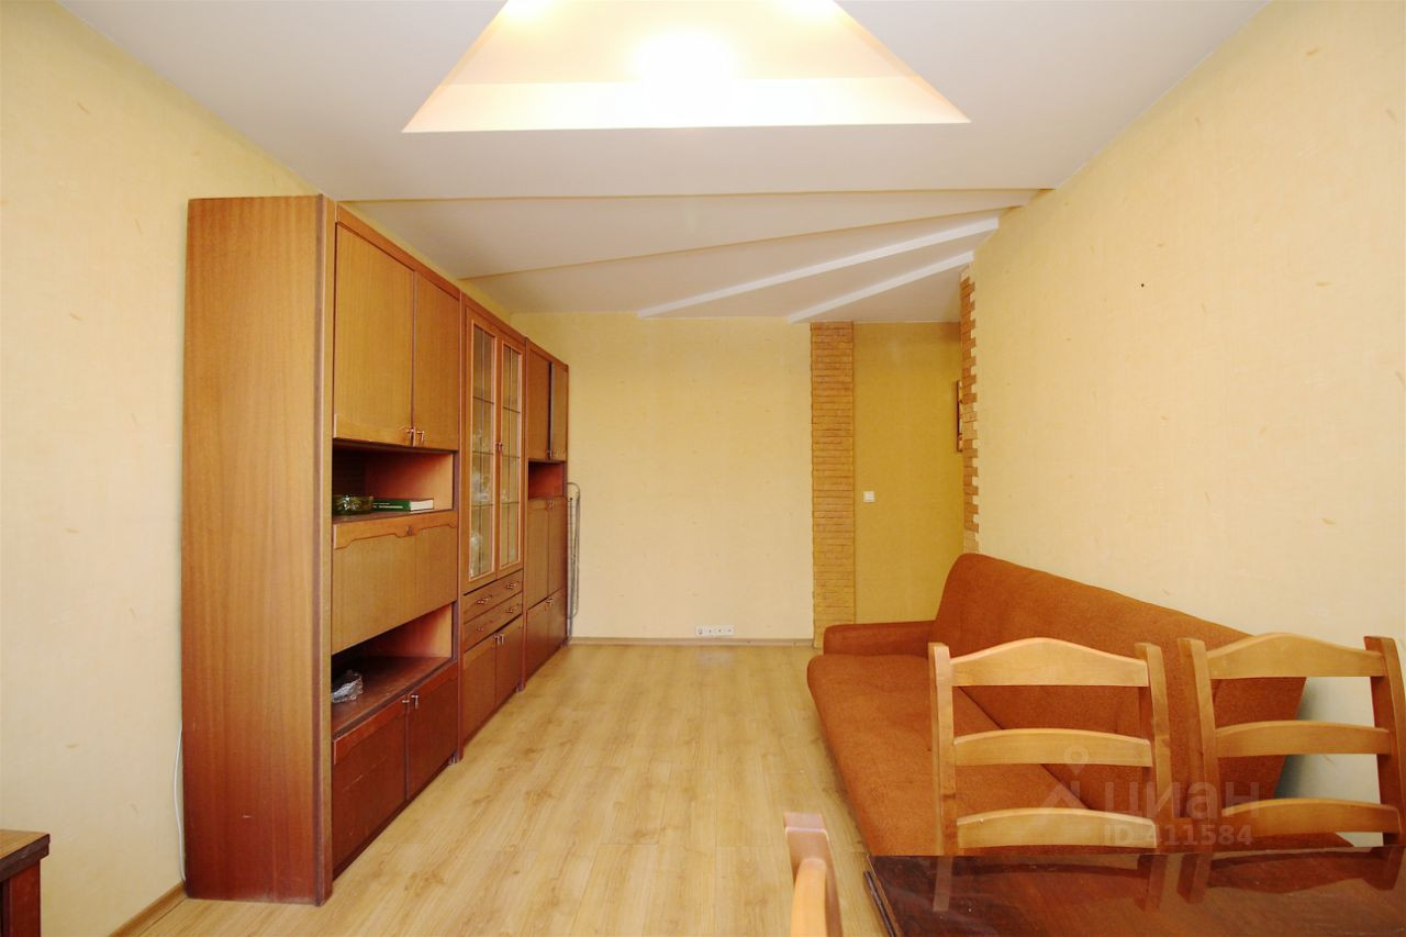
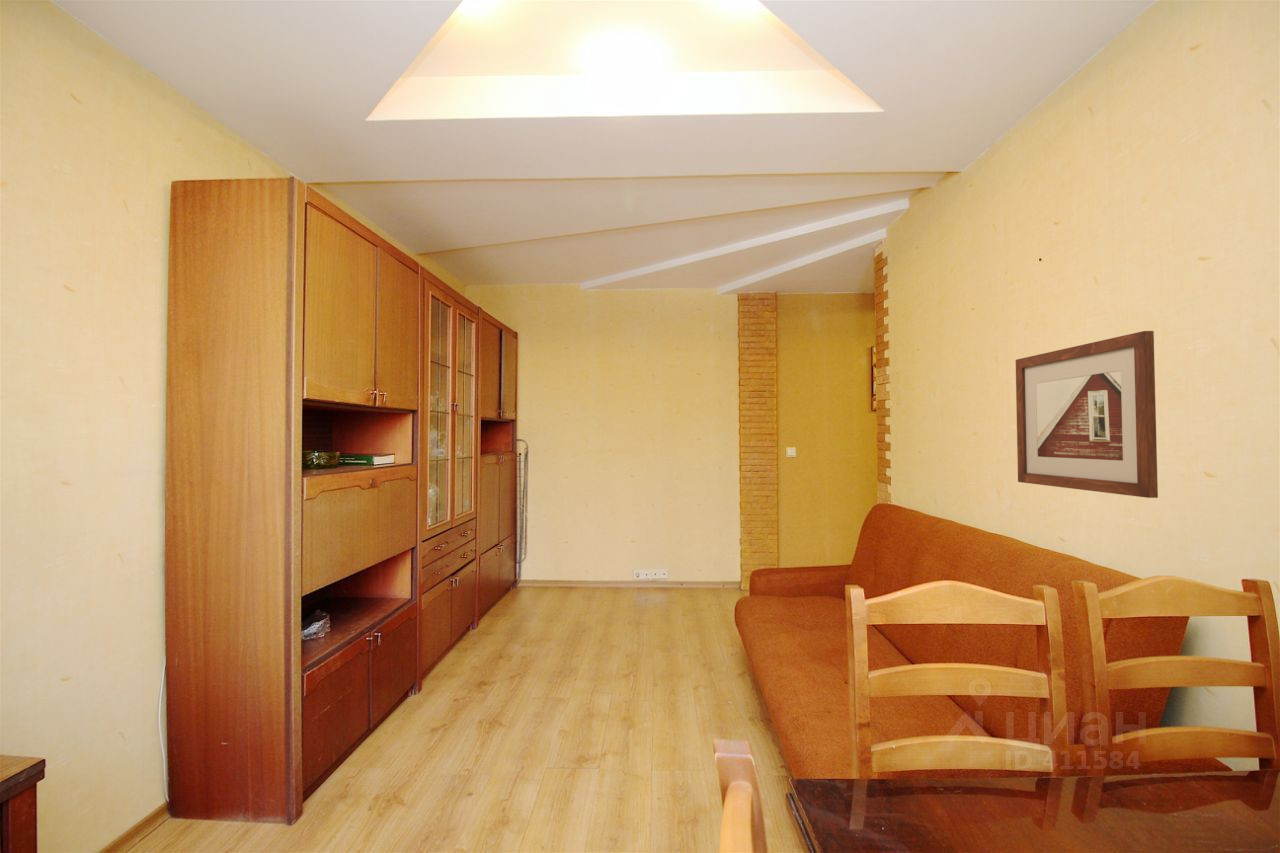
+ picture frame [1015,330,1159,499]
